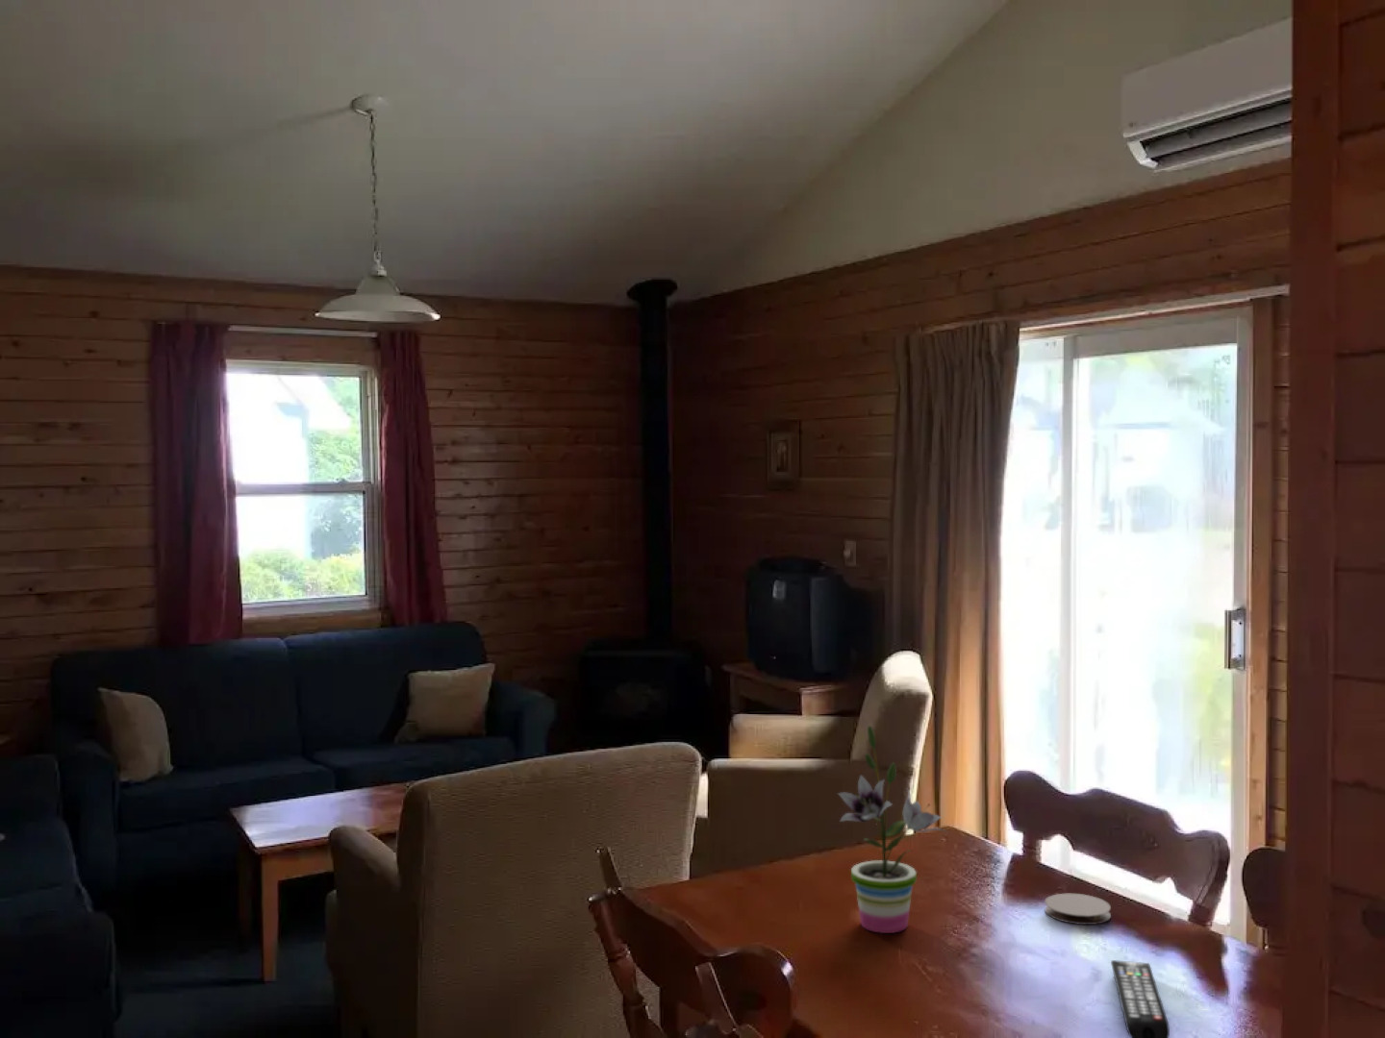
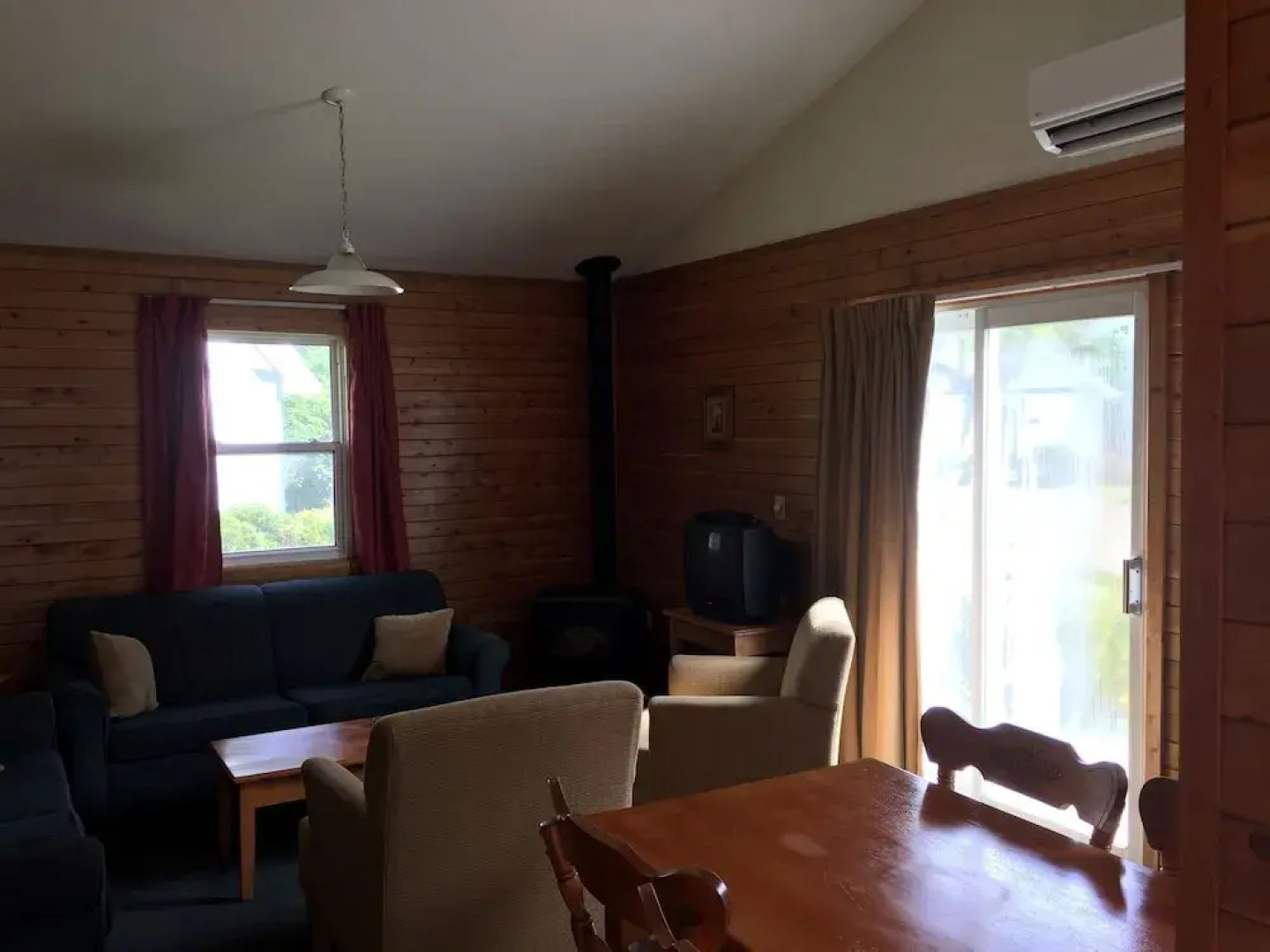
- potted plant [836,725,948,934]
- coaster [1045,893,1112,926]
- remote control [1110,959,1170,1038]
